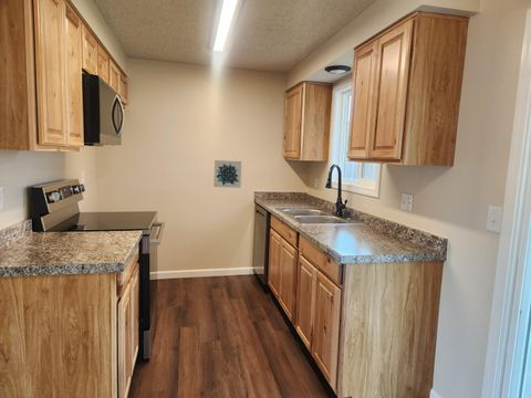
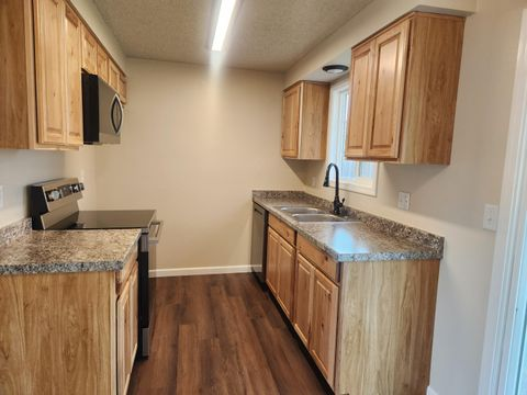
- wall art [214,159,242,189]
